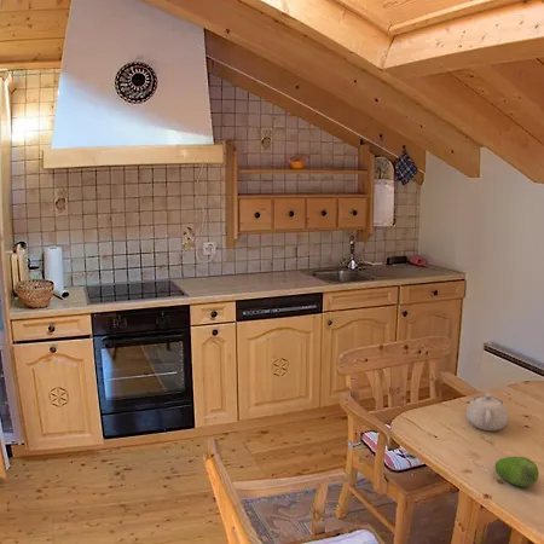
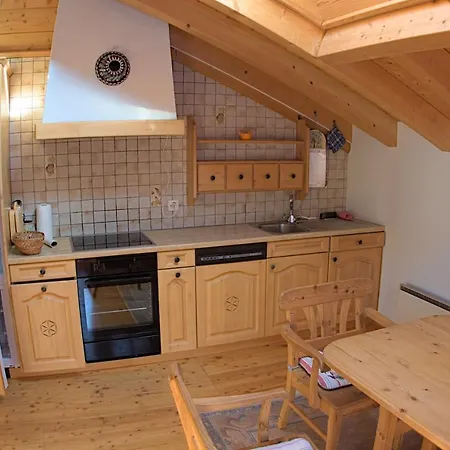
- teapot [464,388,510,432]
- fruit [494,456,540,488]
